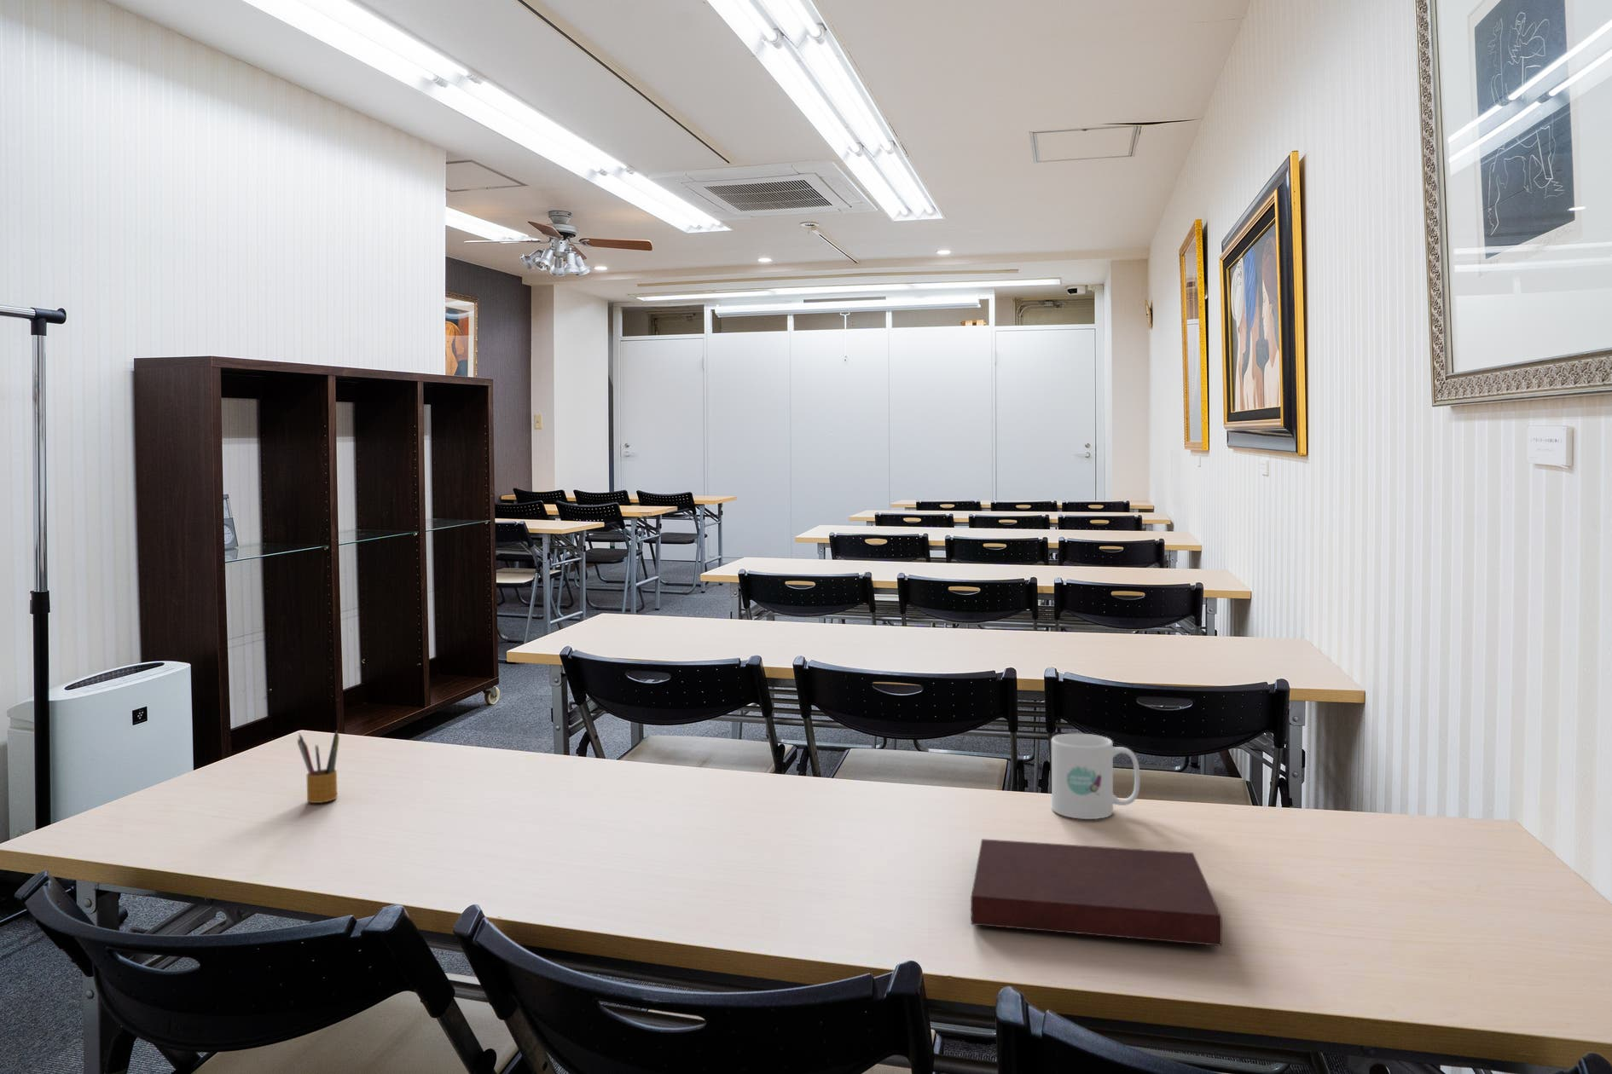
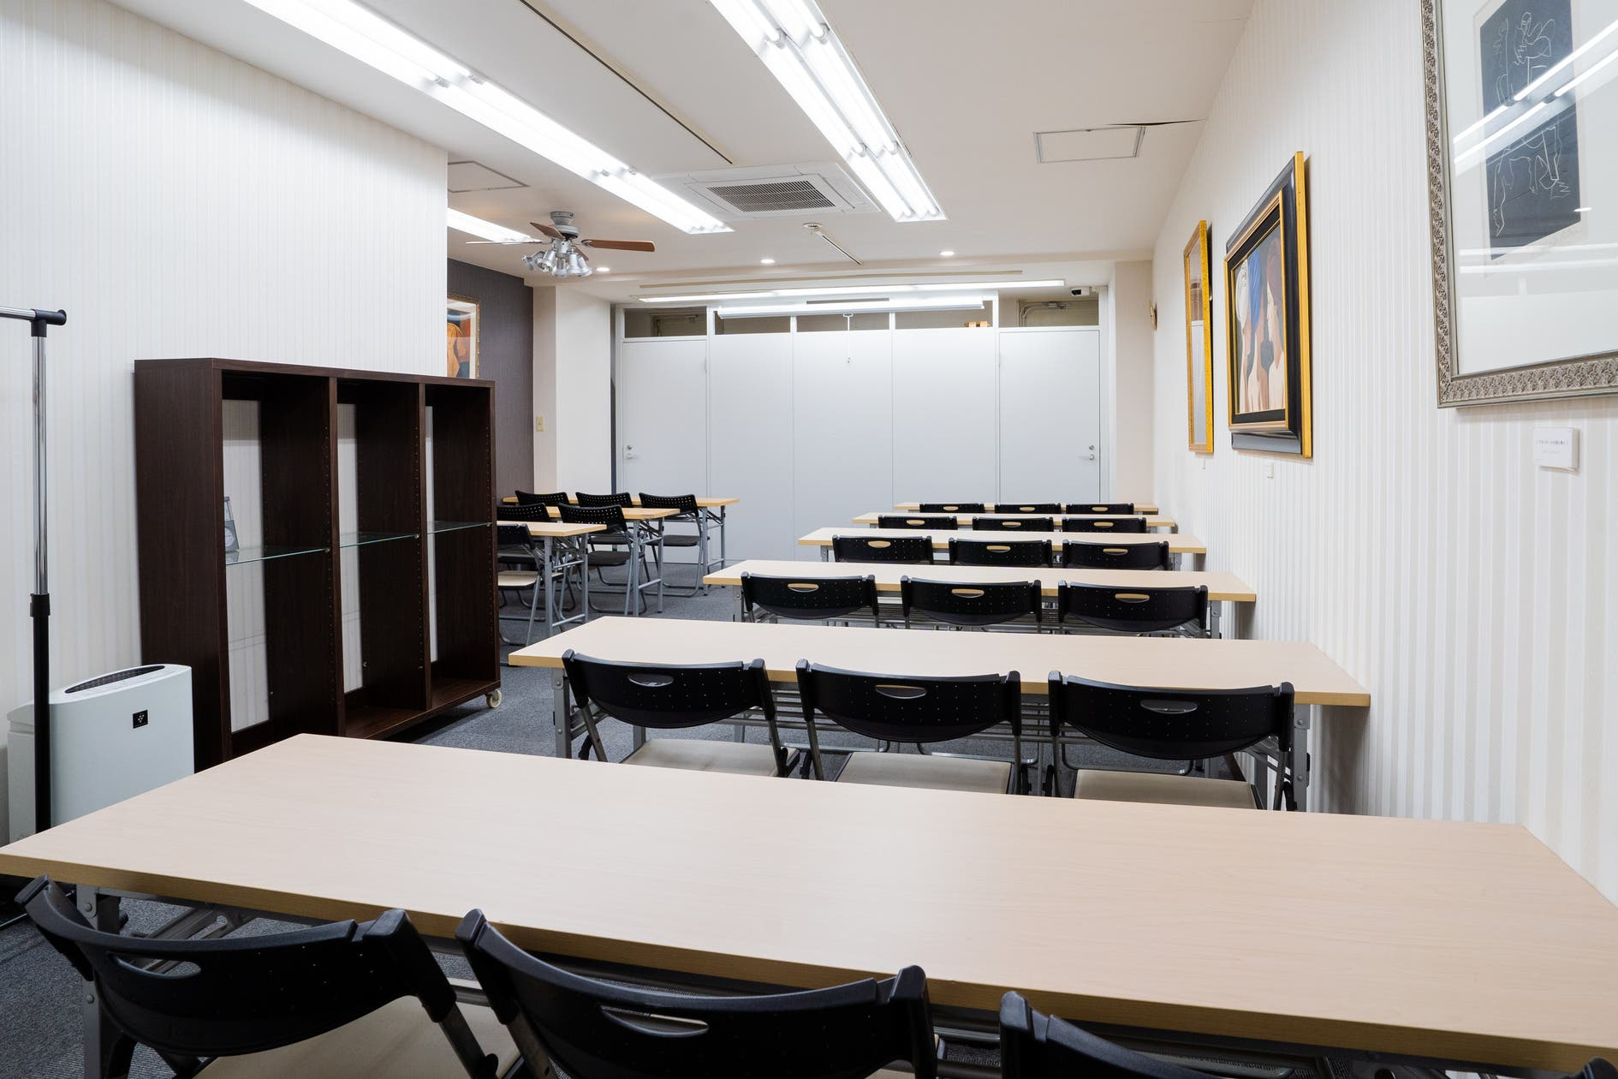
- mug [1051,734,1141,820]
- pencil box [296,729,341,804]
- notebook [970,838,1223,947]
